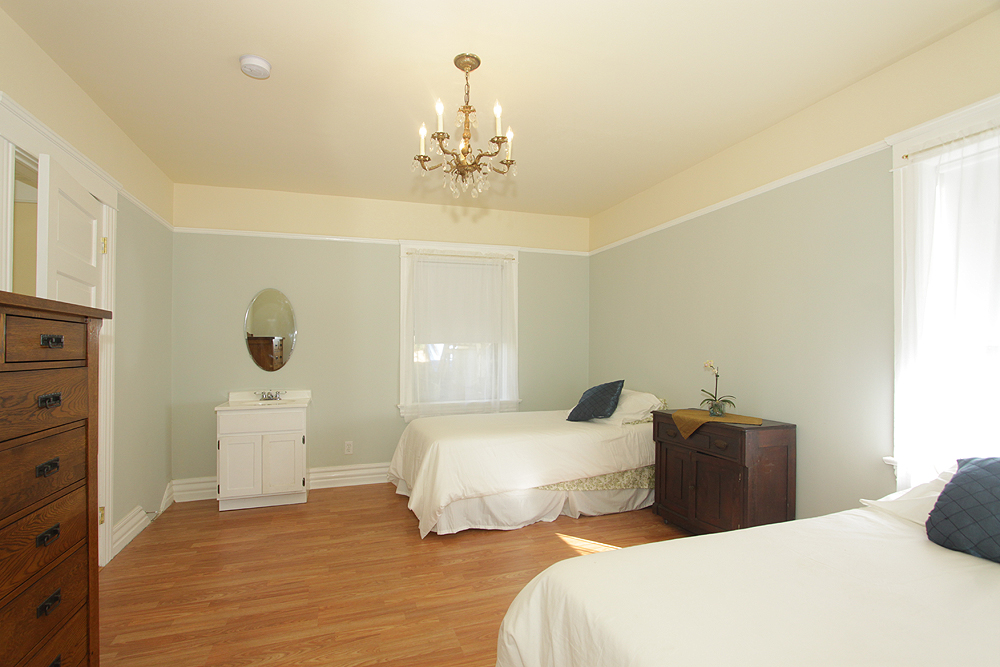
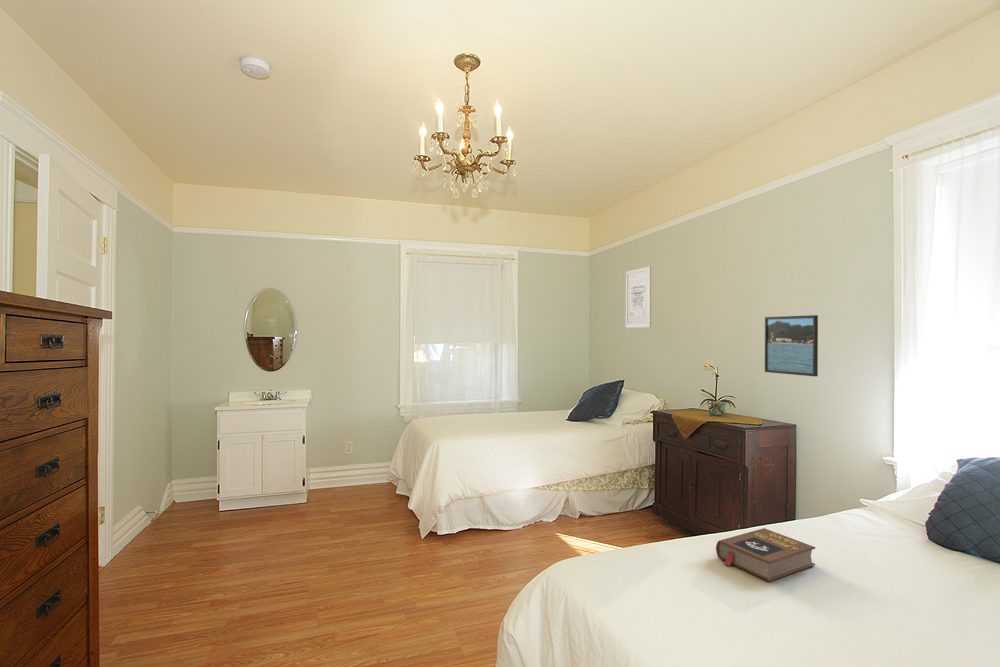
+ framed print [764,314,819,377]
+ wall art [625,266,652,329]
+ book [715,527,816,582]
